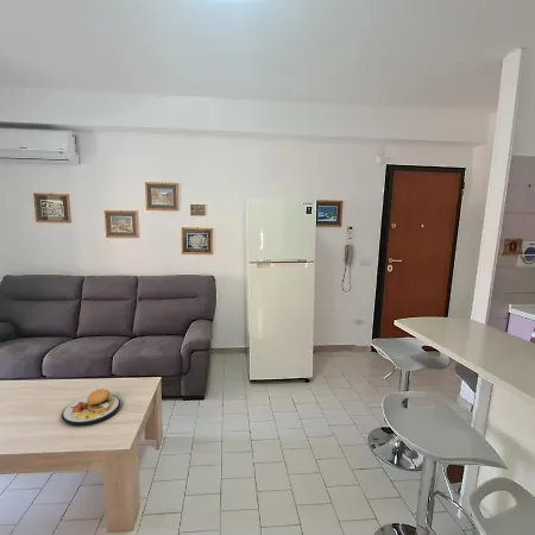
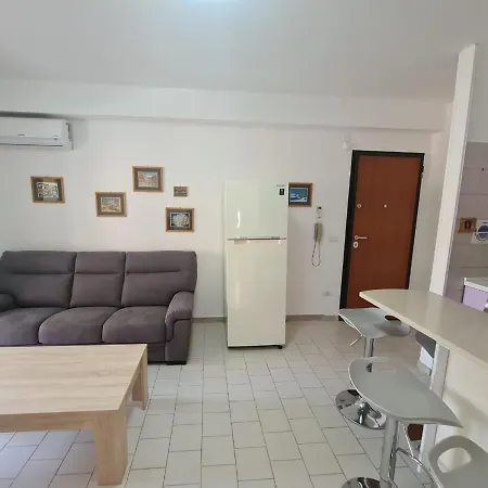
- plate [61,385,121,427]
